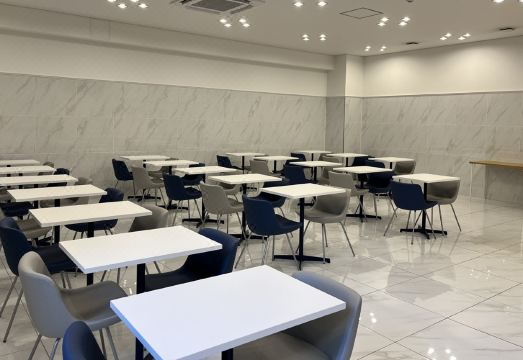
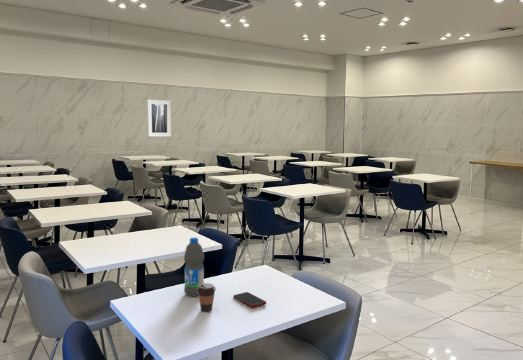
+ coffee cup [197,282,217,313]
+ cell phone [232,291,267,309]
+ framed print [146,99,172,137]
+ water bottle [183,236,205,298]
